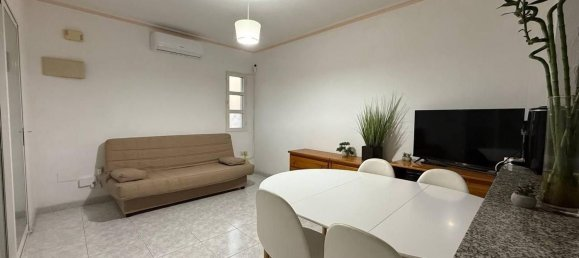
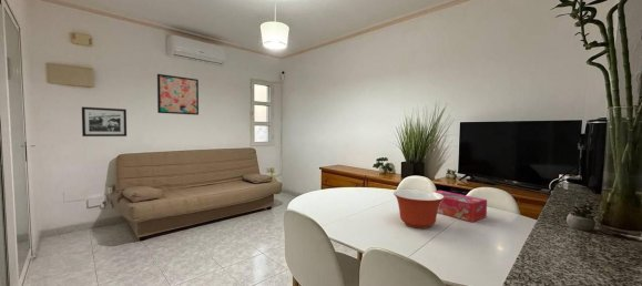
+ mixing bowl [393,188,444,229]
+ tissue box [434,190,488,223]
+ wall art [156,73,200,116]
+ picture frame [81,105,128,137]
